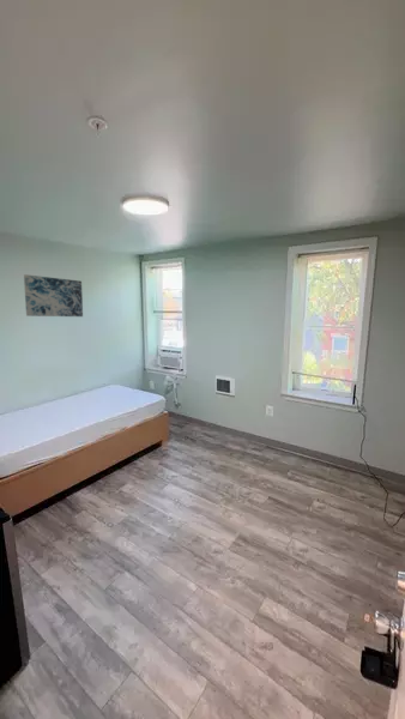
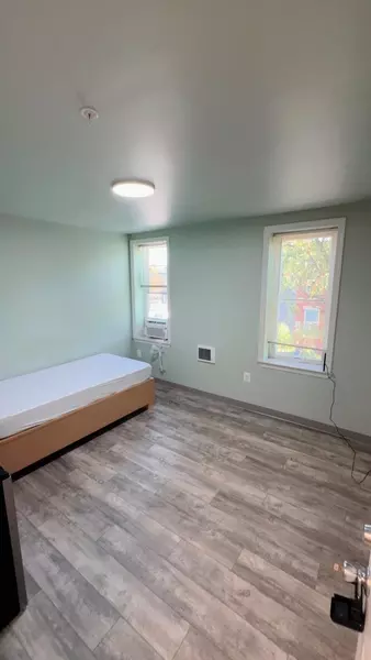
- wall art [23,273,84,318]
